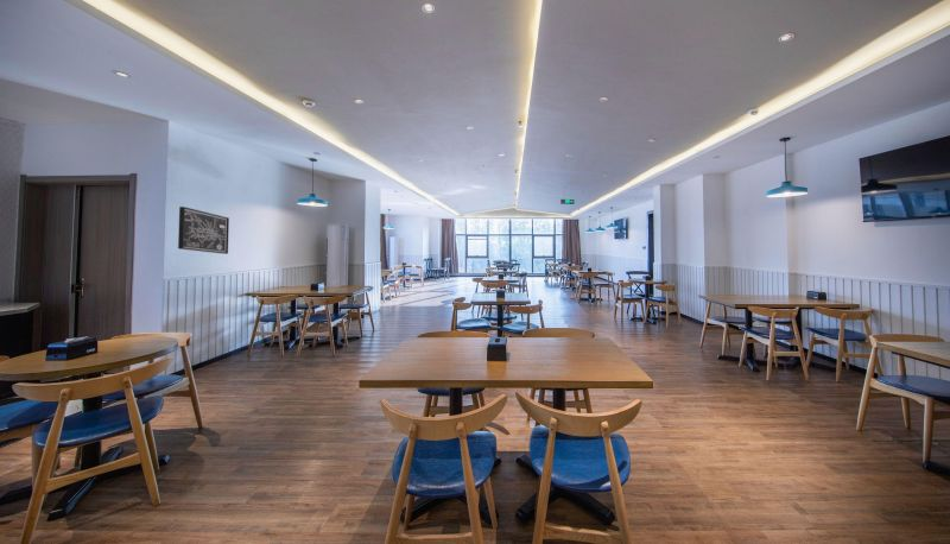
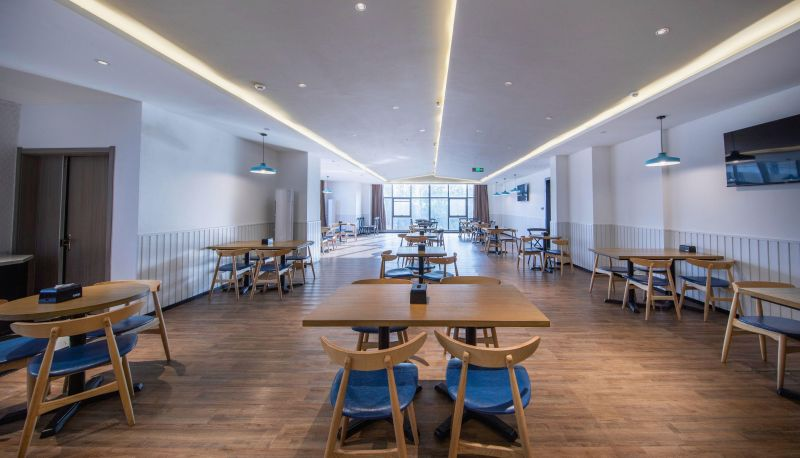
- wall art [177,205,230,255]
